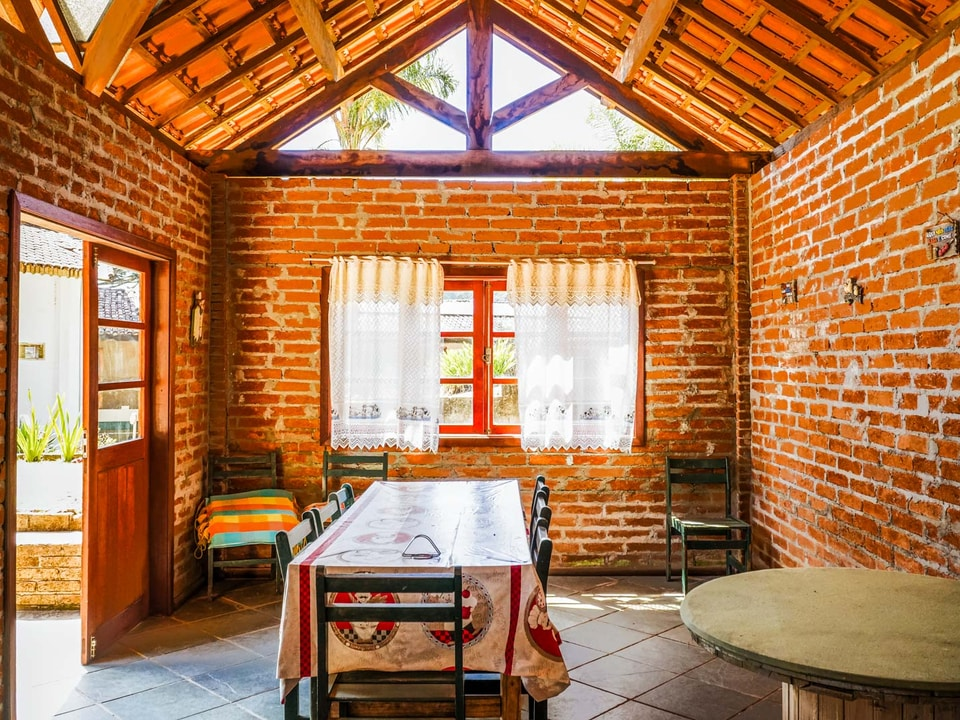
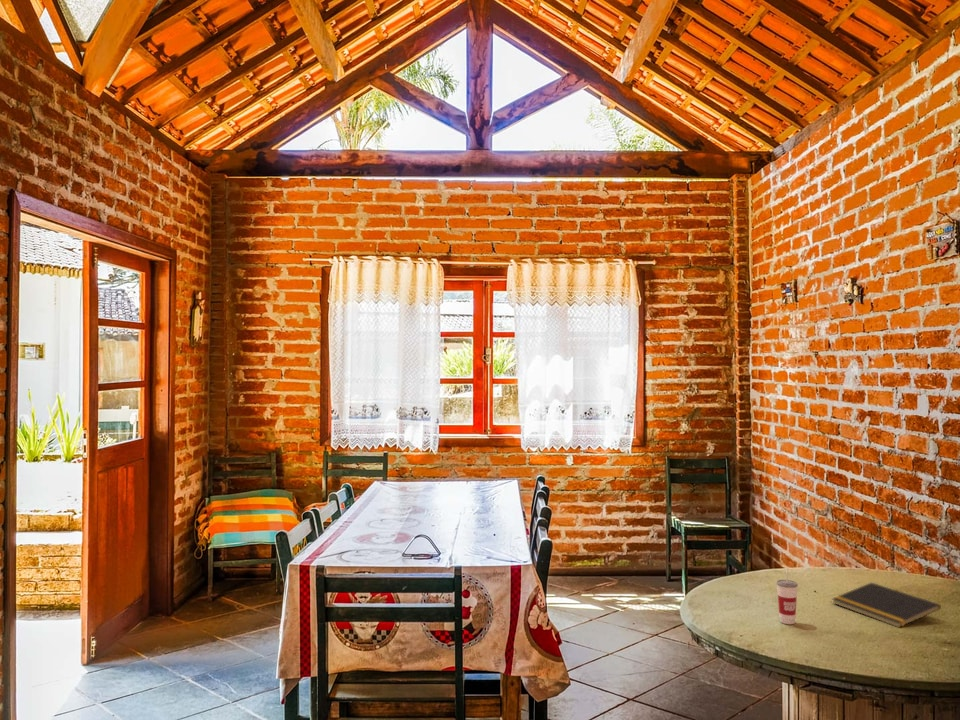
+ notepad [831,582,942,628]
+ cup [776,567,799,625]
